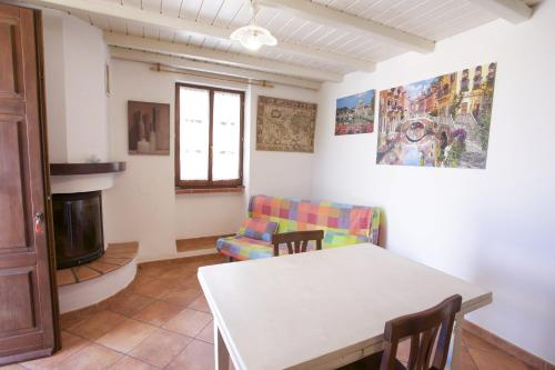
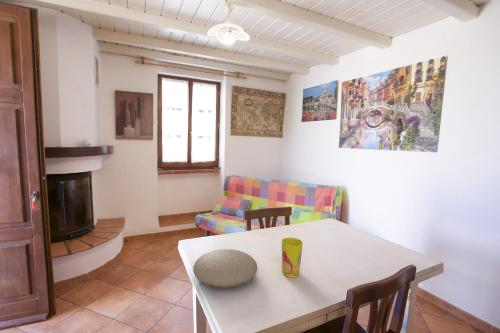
+ plate [192,248,258,288]
+ cup [280,236,304,278]
